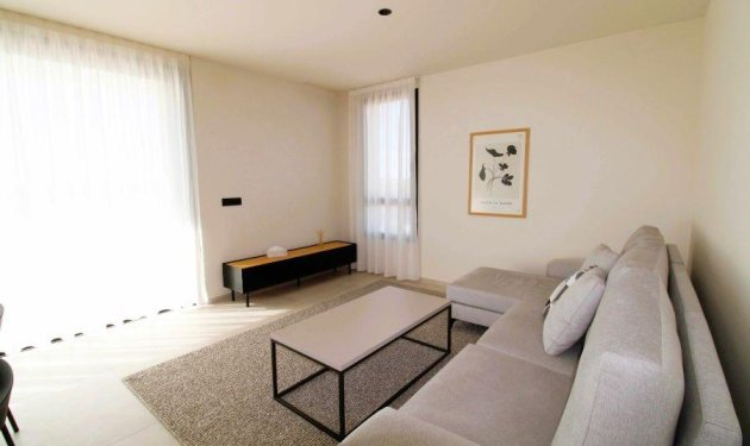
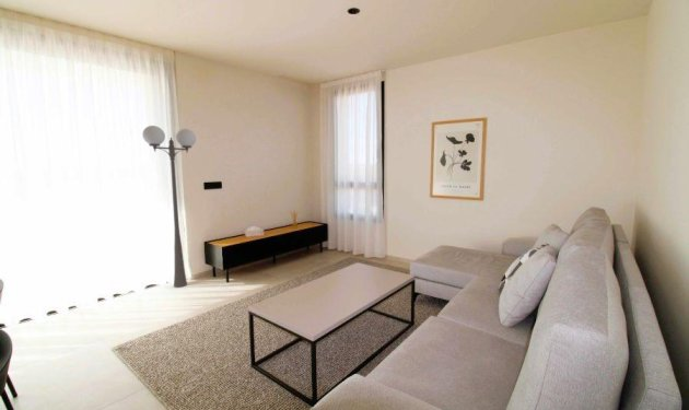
+ floor lamp [141,125,197,289]
